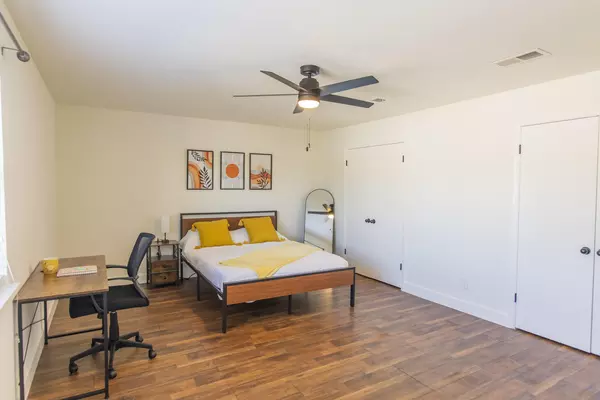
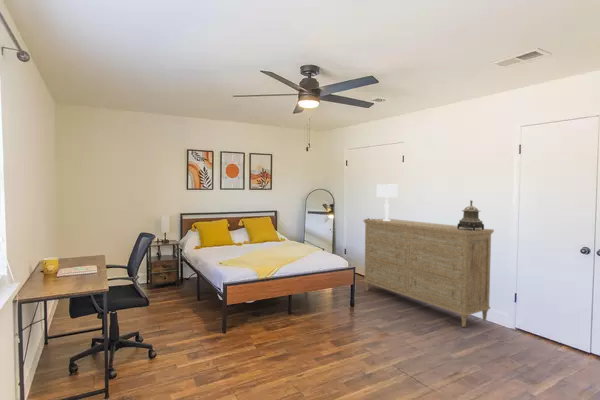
+ dresser [362,218,495,328]
+ table lamp [376,183,399,221]
+ decorative urn [456,199,485,231]
